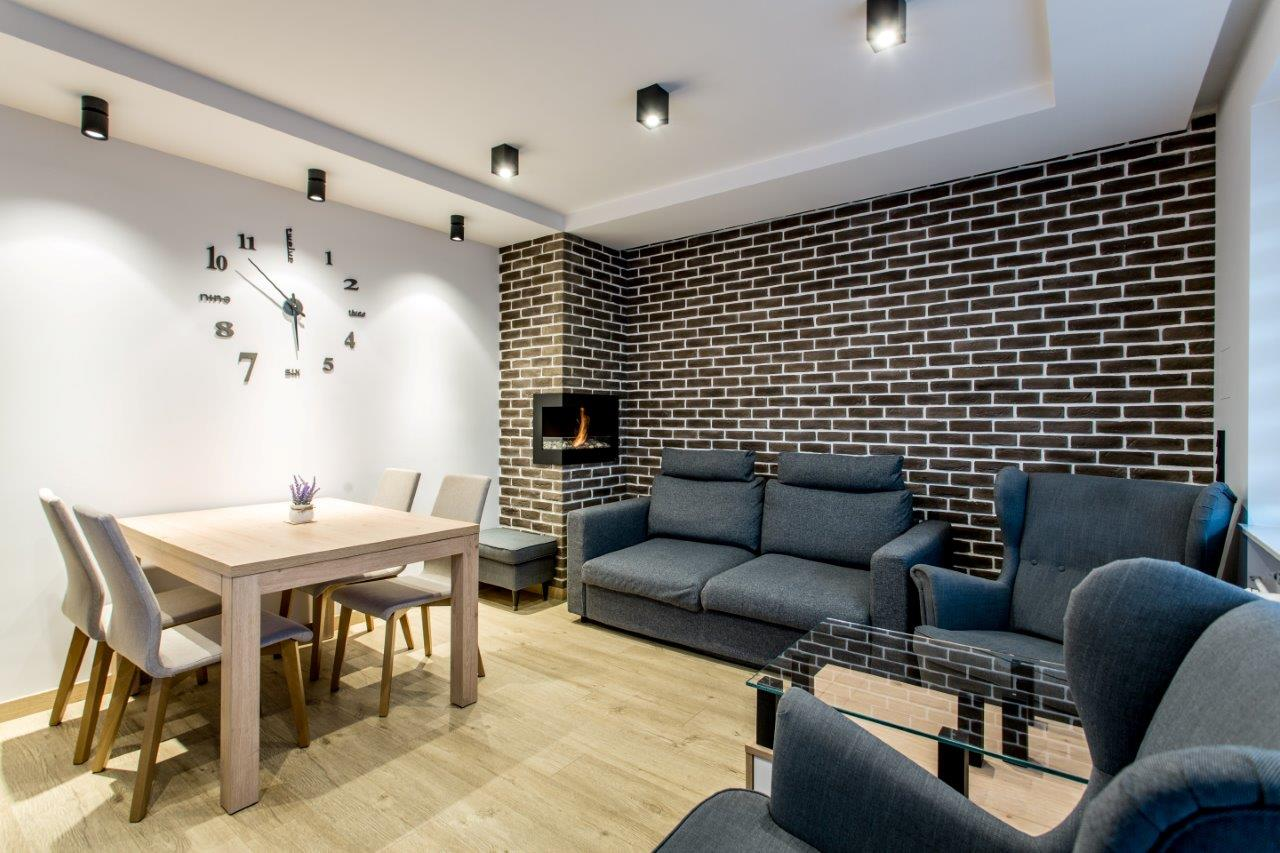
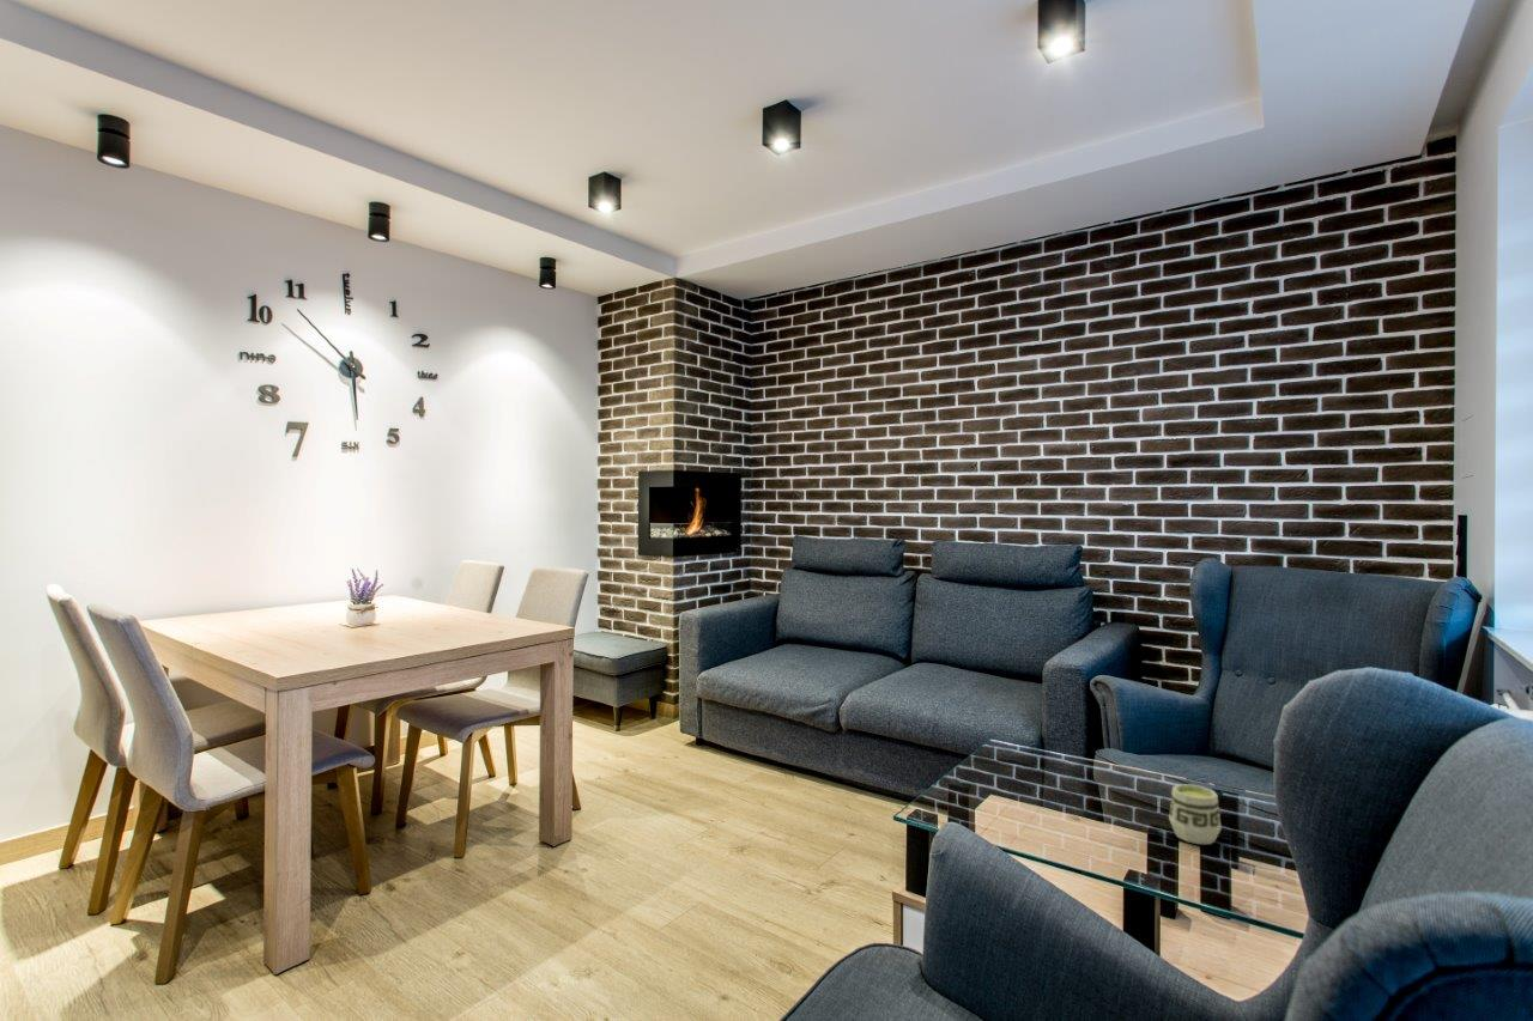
+ cup [1168,783,1223,845]
